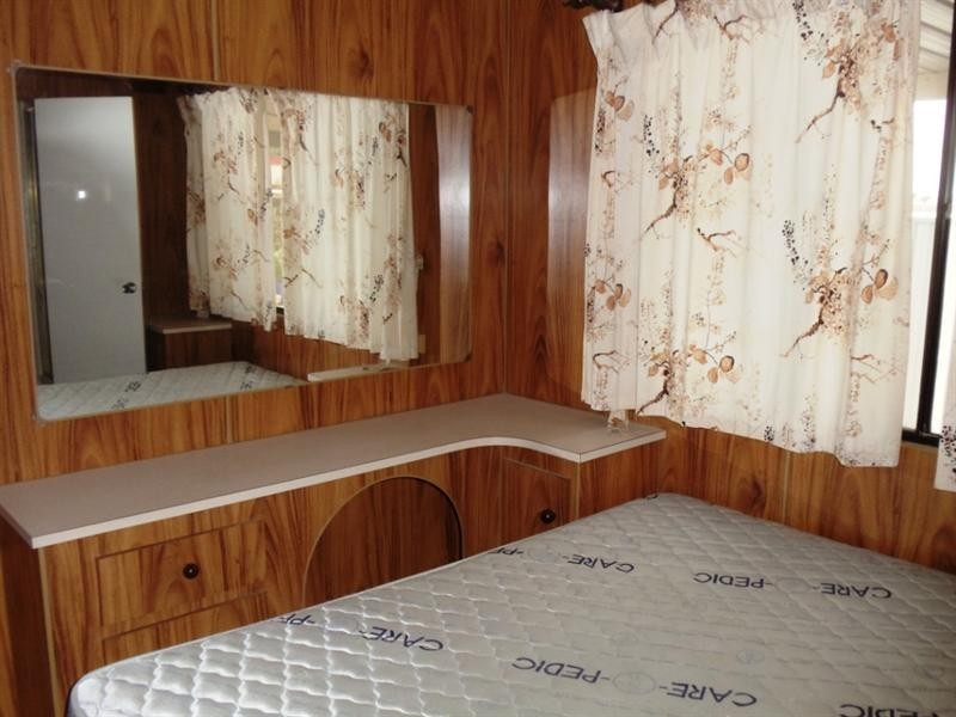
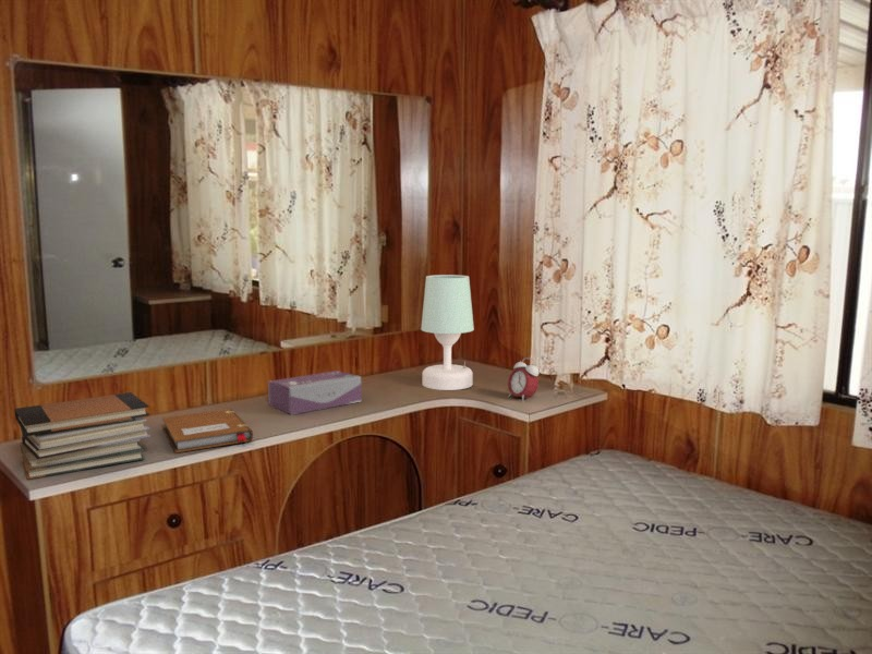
+ tissue box [267,370,363,415]
+ notebook [161,408,254,453]
+ alarm clock [507,356,540,403]
+ book stack [13,391,152,481]
+ table lamp [420,274,475,391]
